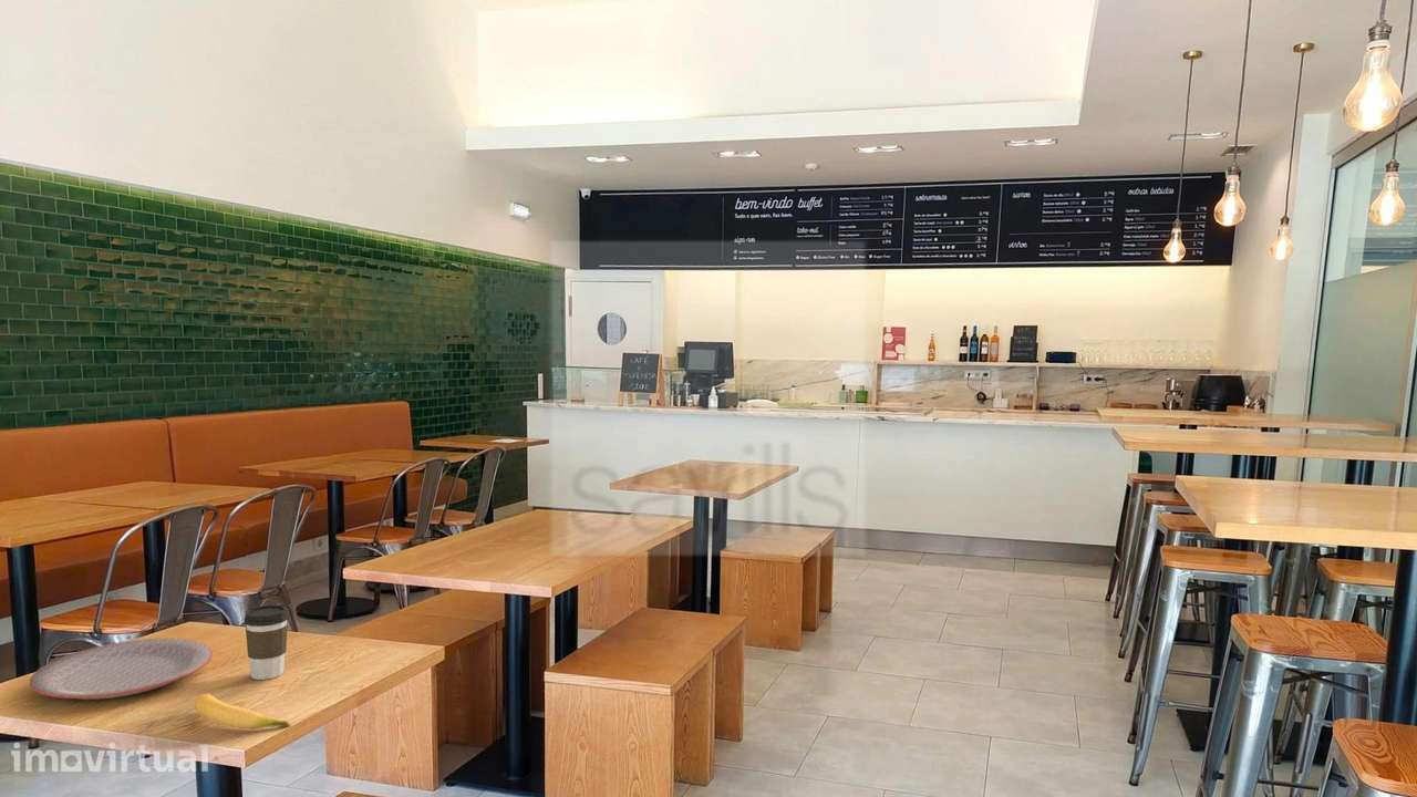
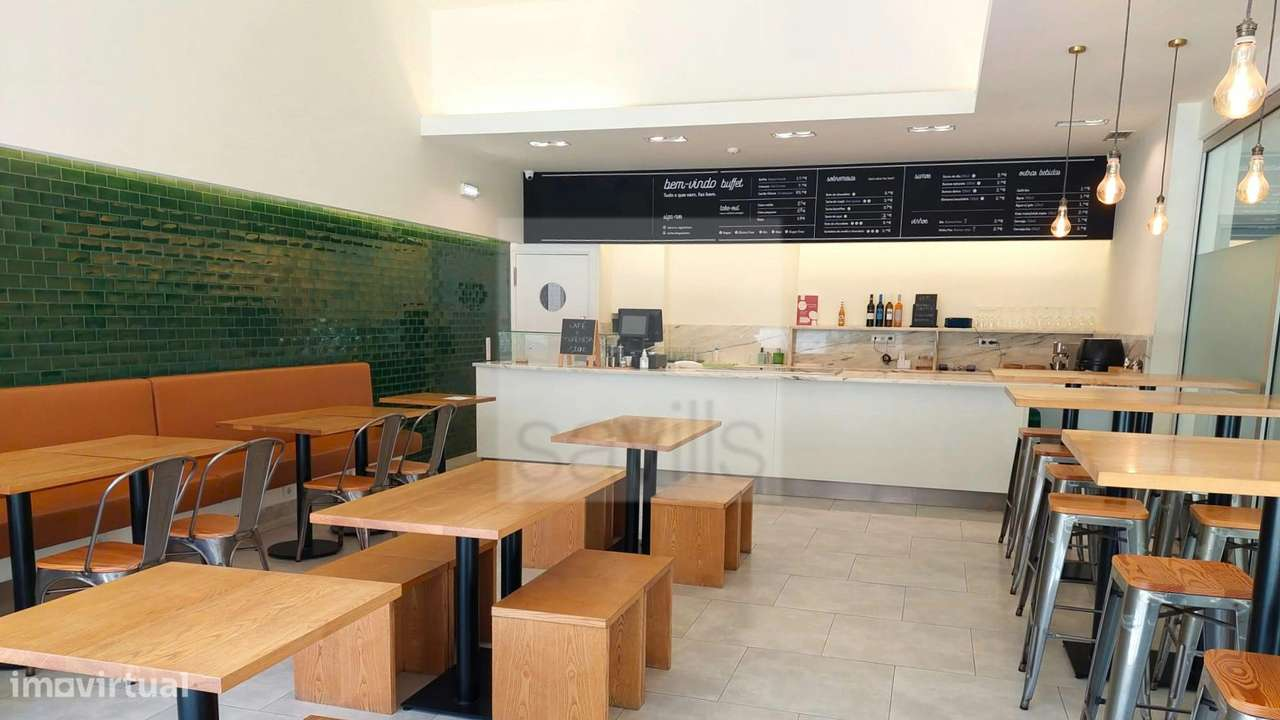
- banana [194,693,291,729]
- plate [29,638,214,701]
- coffee cup [244,603,290,681]
